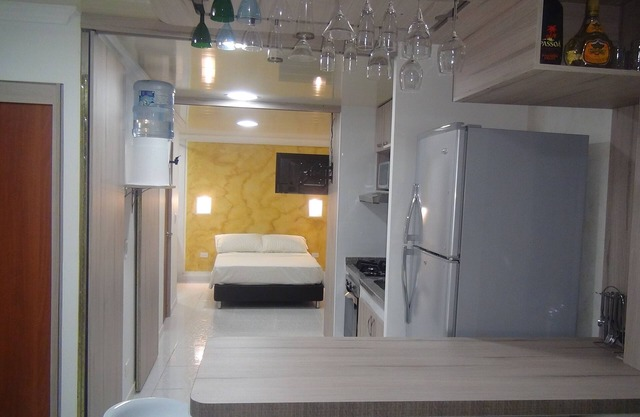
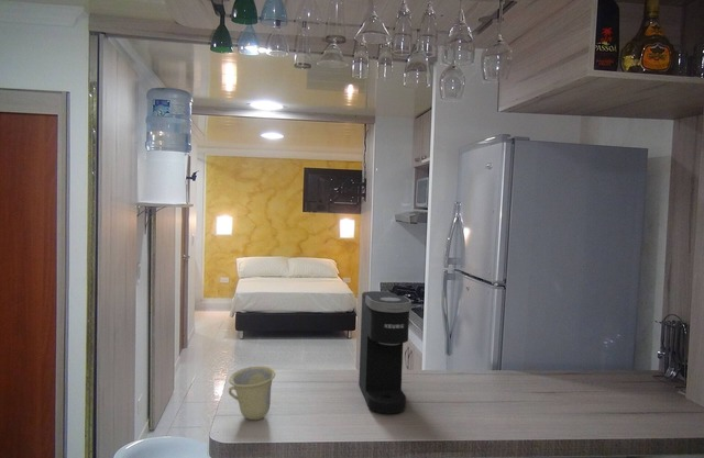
+ coffee maker [358,290,413,415]
+ cup [228,366,277,421]
